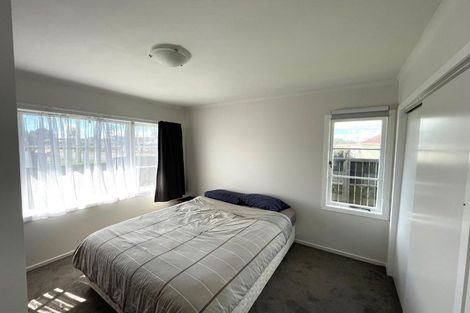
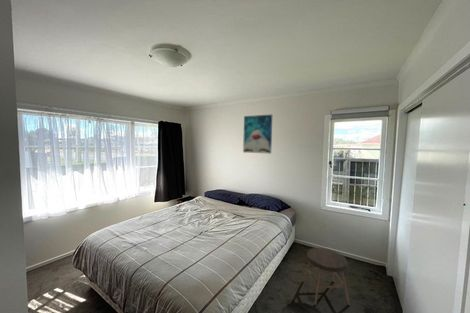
+ wall art [242,114,273,155]
+ stool [301,247,351,306]
